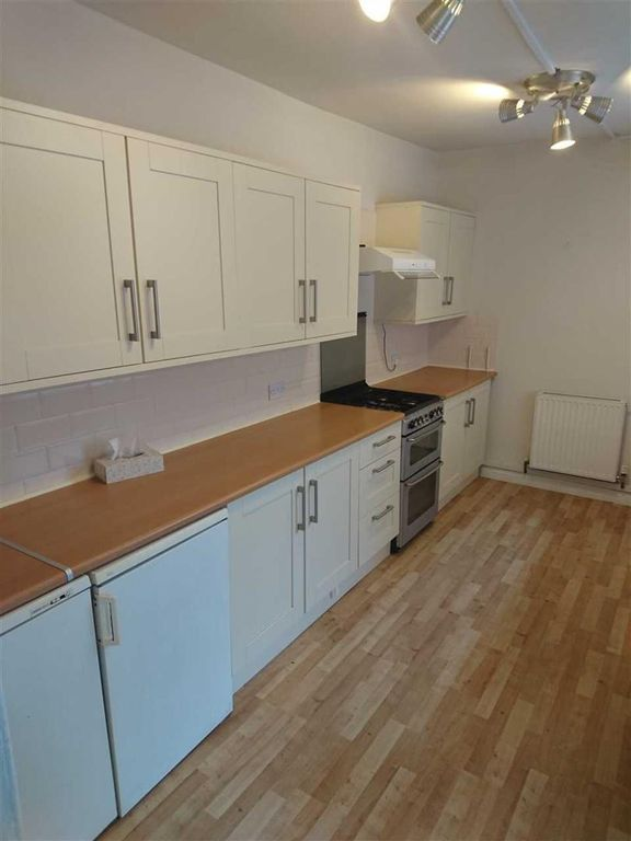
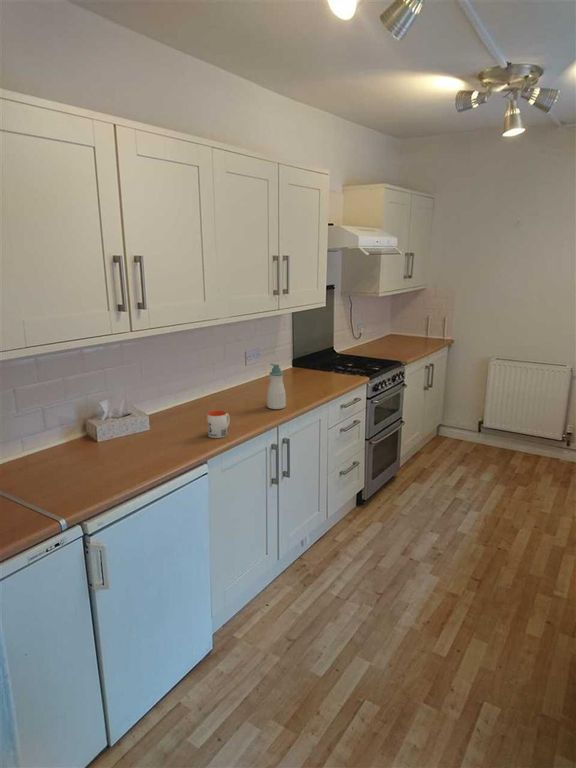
+ mug [206,410,231,439]
+ soap bottle [266,363,287,410]
